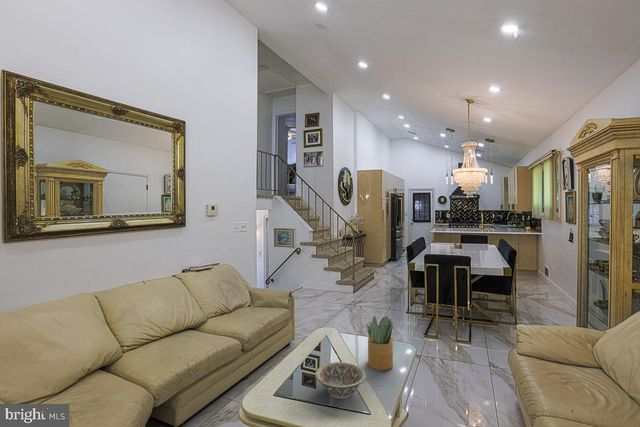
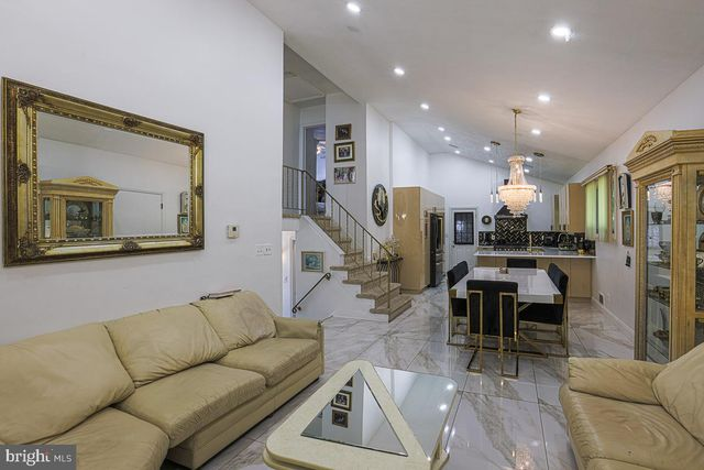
- decorative bowl [314,361,367,400]
- potted plant [365,315,394,371]
